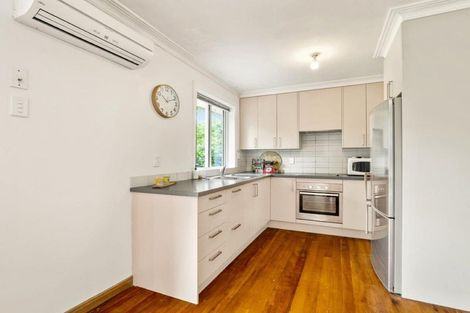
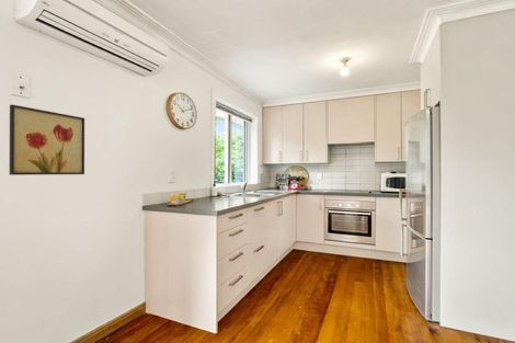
+ wall art [9,103,85,176]
